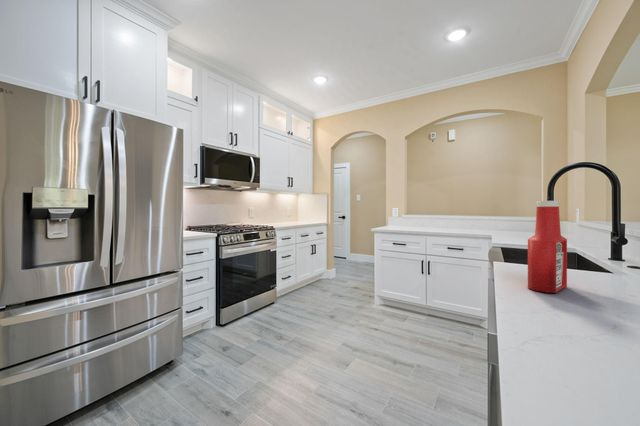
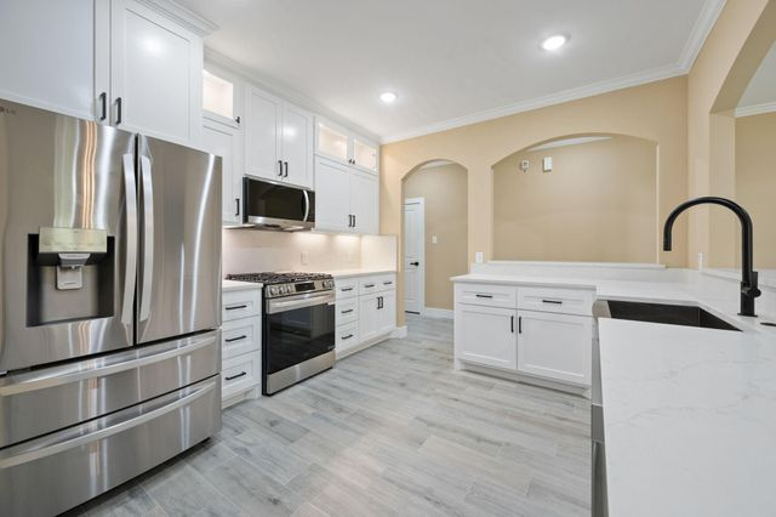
- soap bottle [527,200,568,294]
